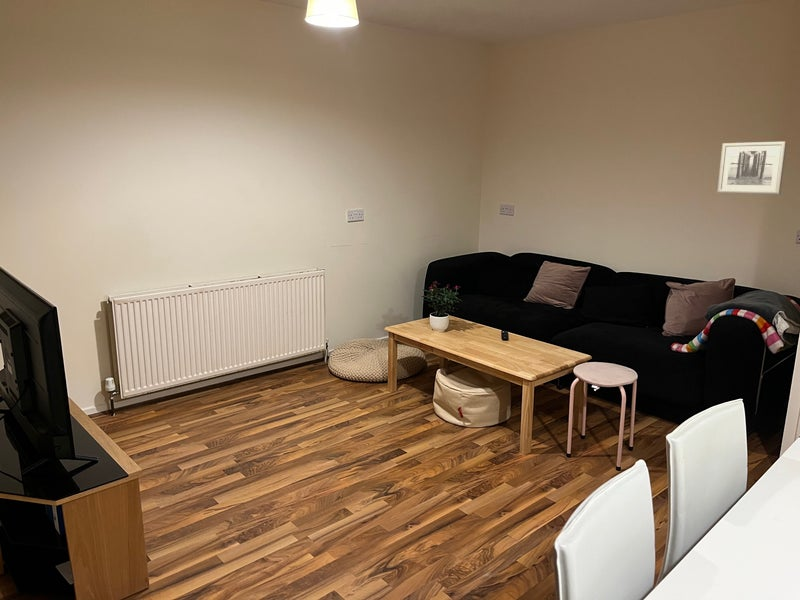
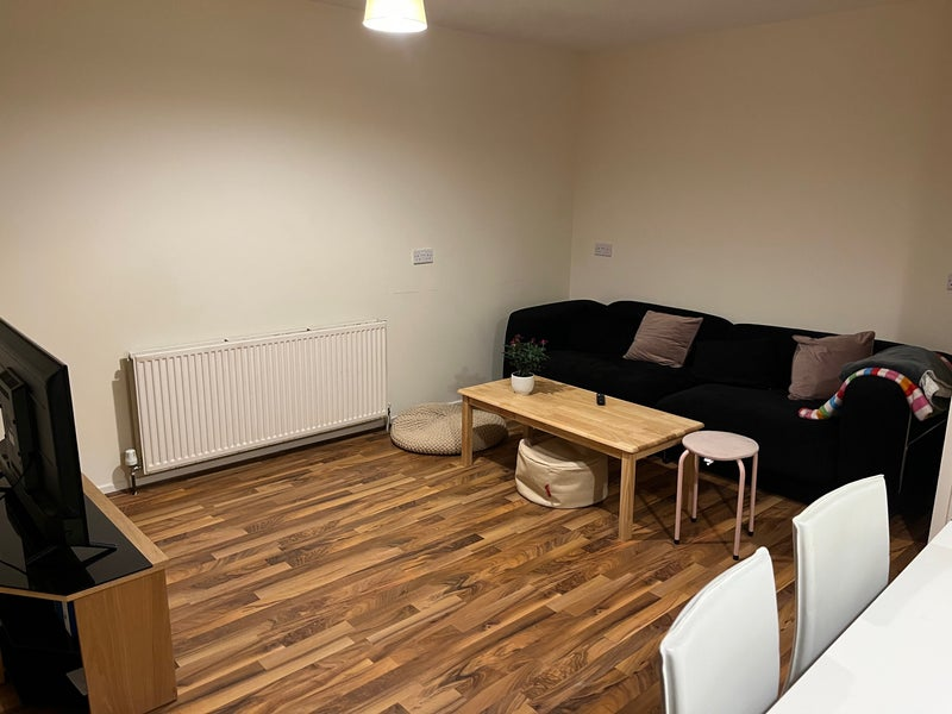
- wall art [716,140,788,195]
